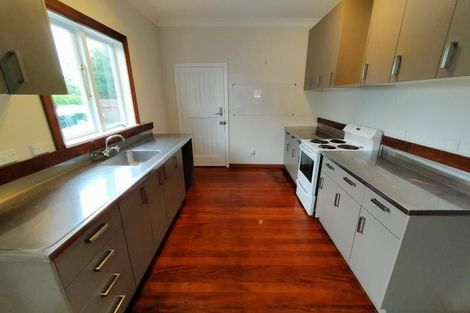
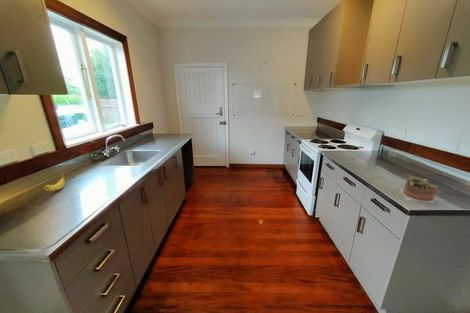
+ succulent plant [399,175,439,205]
+ banana [43,172,66,192]
